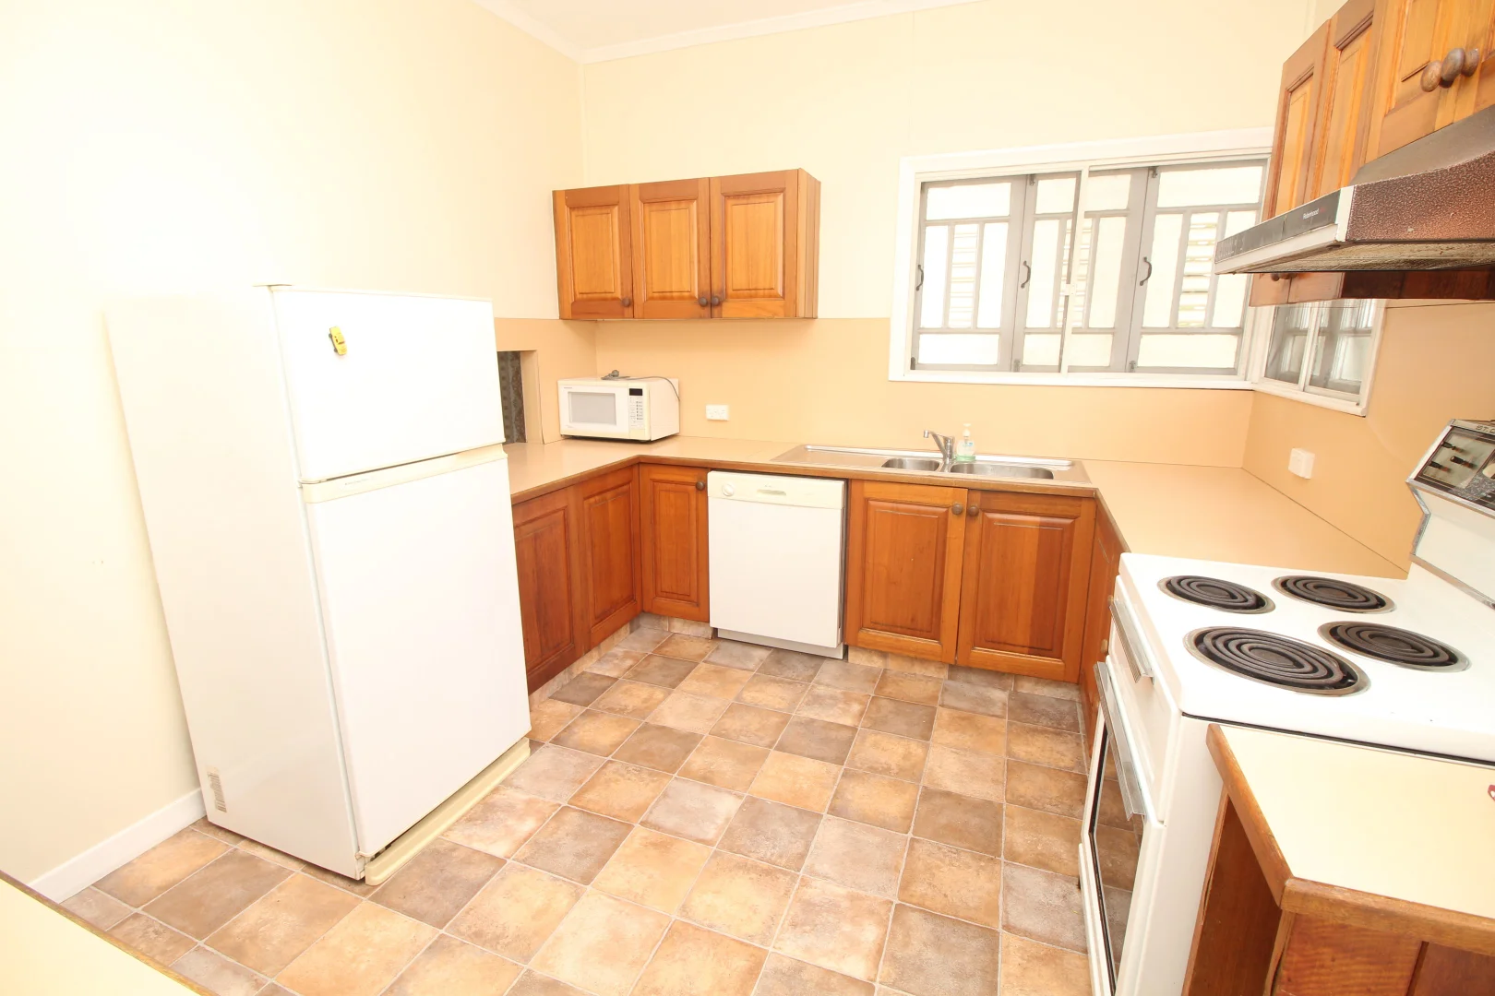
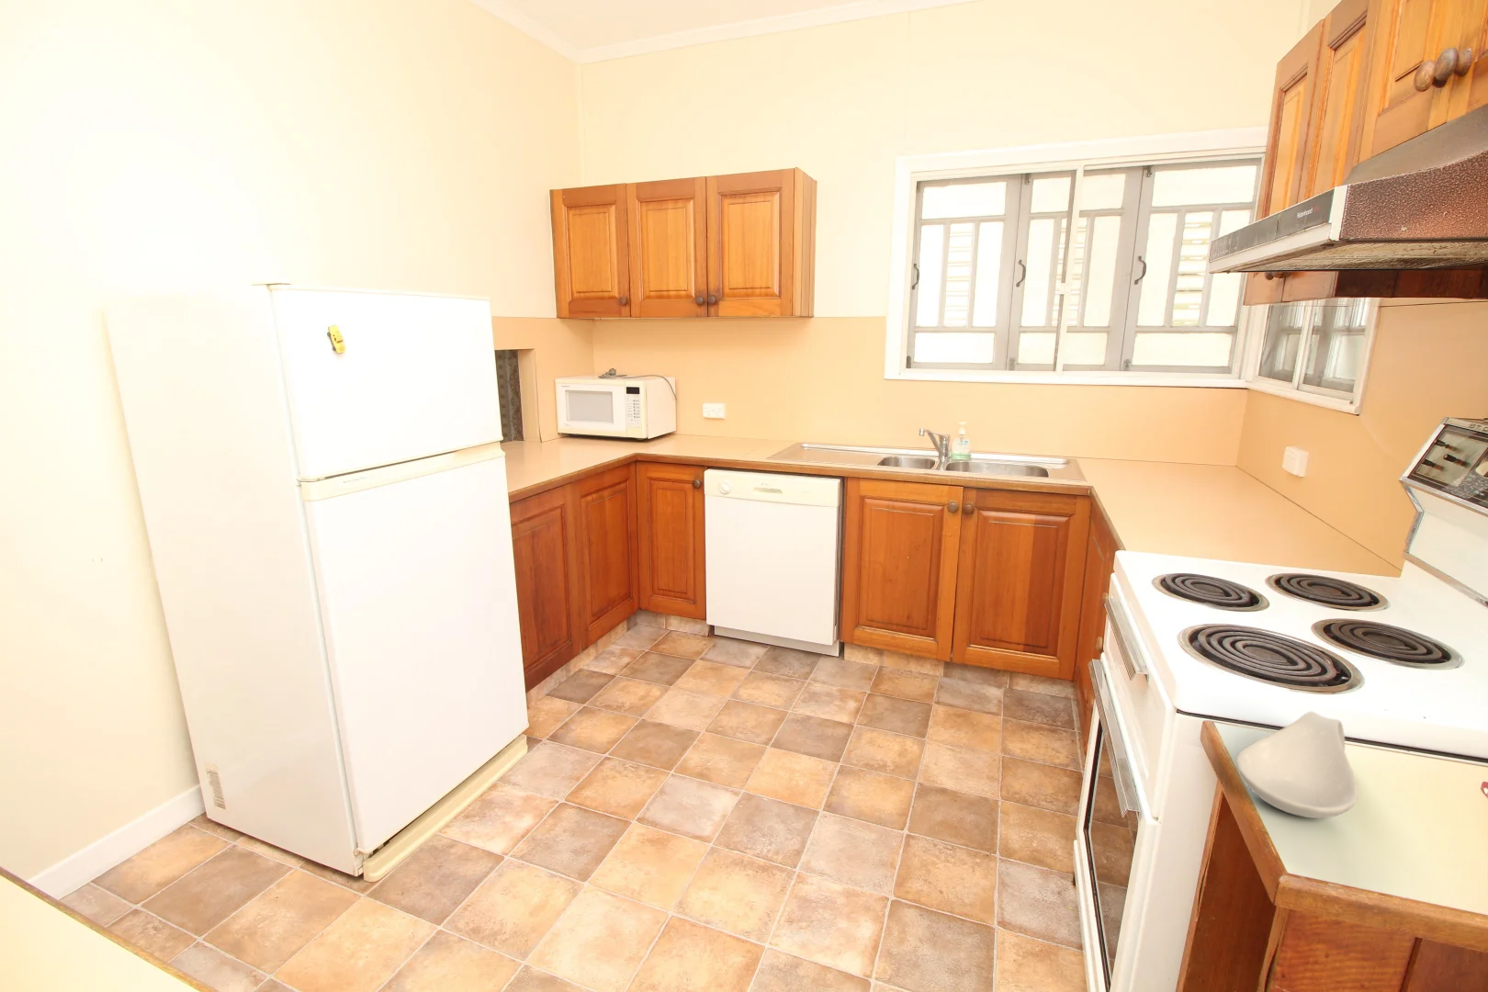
+ spoon rest [1234,710,1360,819]
